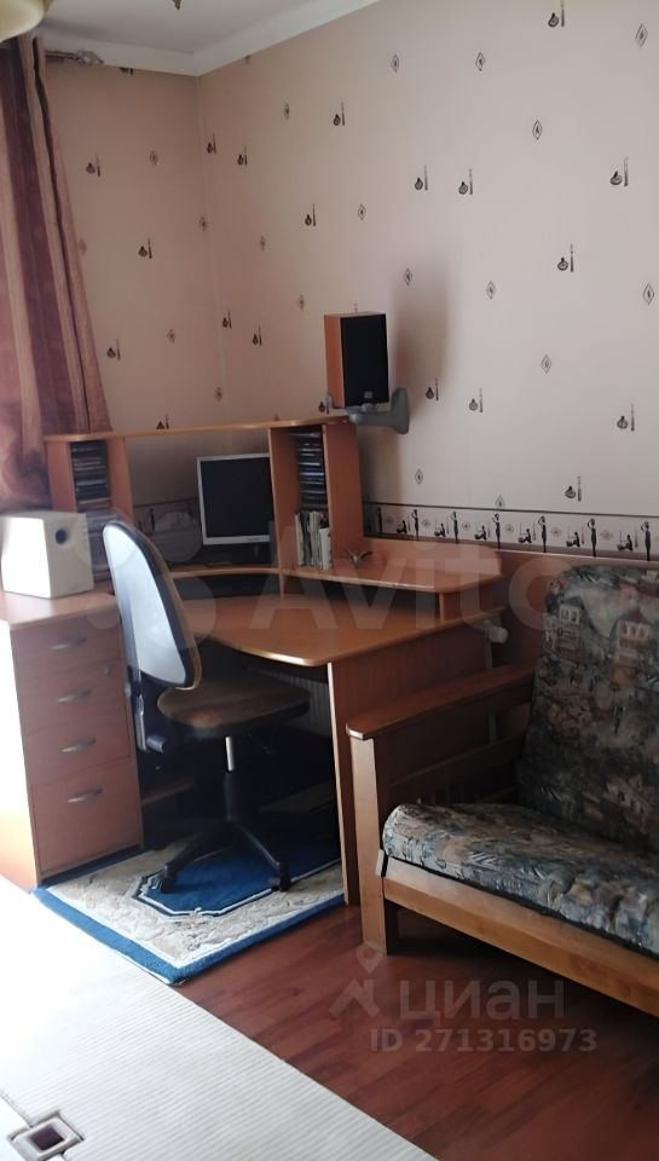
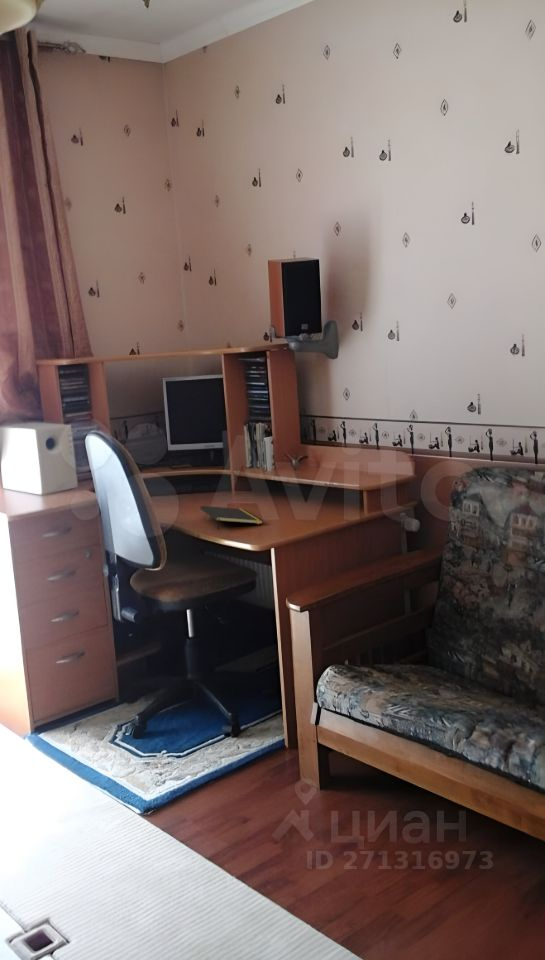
+ notepad [200,505,264,531]
